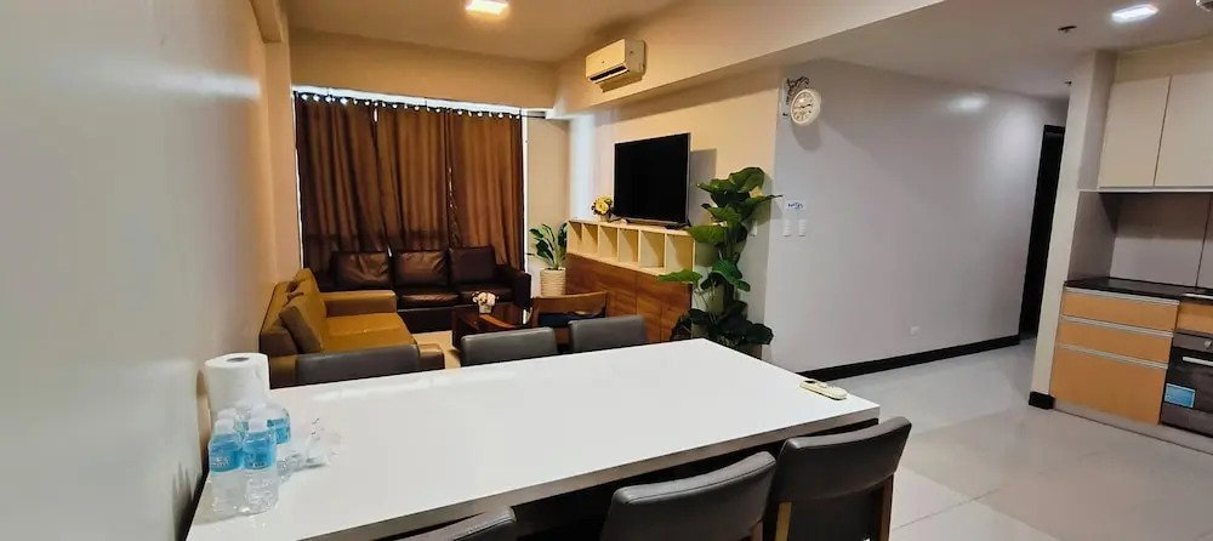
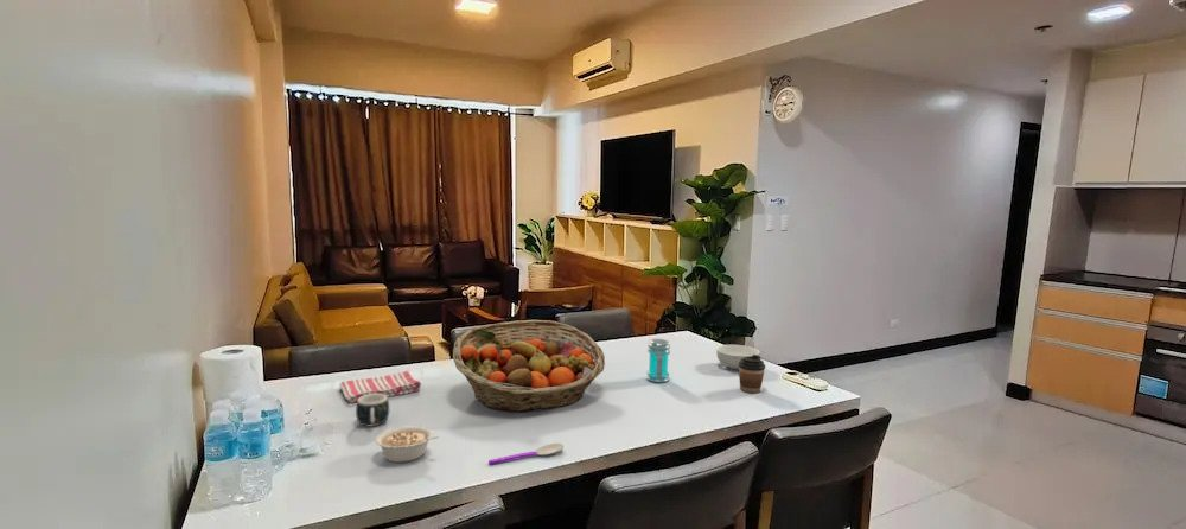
+ coffee cup [738,355,766,394]
+ fruit basket [452,319,606,414]
+ spoon [487,442,565,465]
+ mug [355,394,390,427]
+ dish towel [338,370,422,404]
+ jar [645,338,671,383]
+ legume [374,425,440,464]
+ cereal bowl [715,344,761,371]
